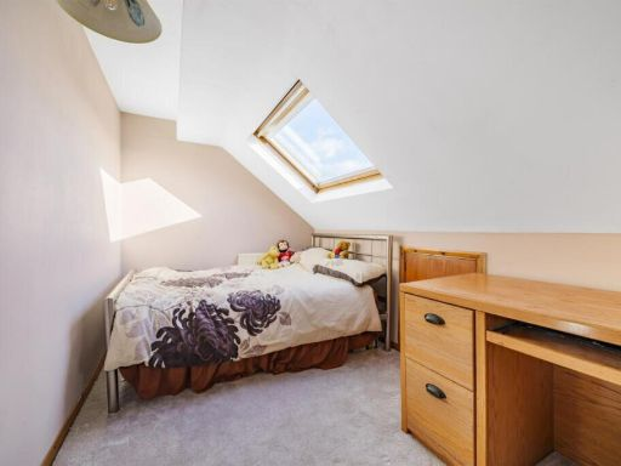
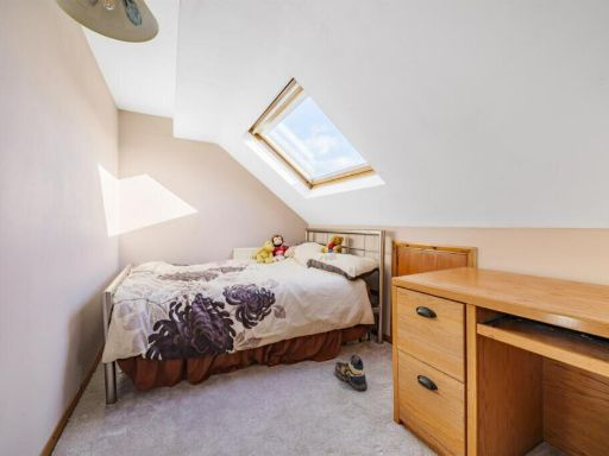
+ shoe [334,354,369,392]
